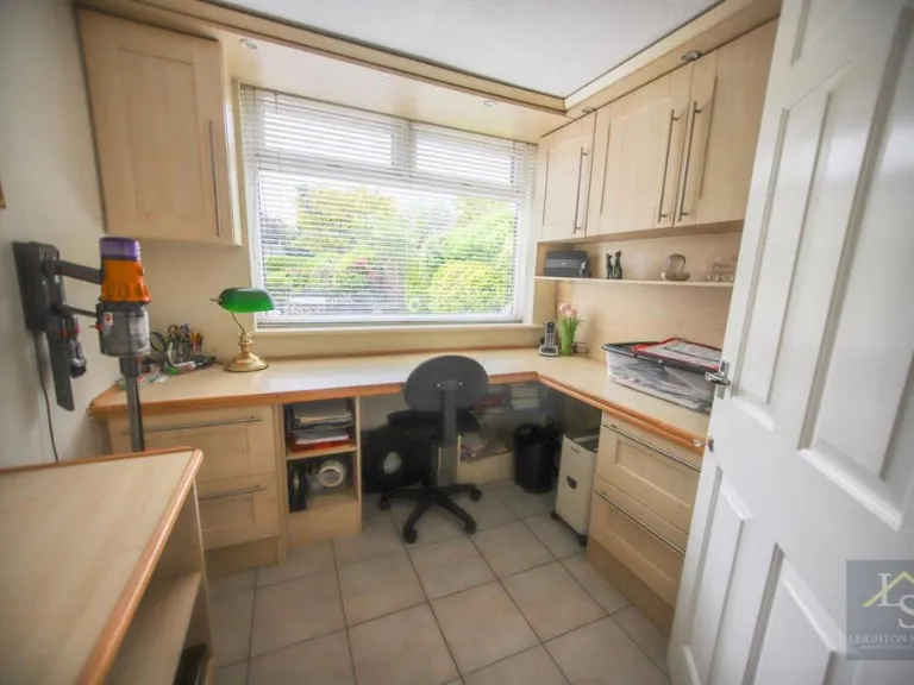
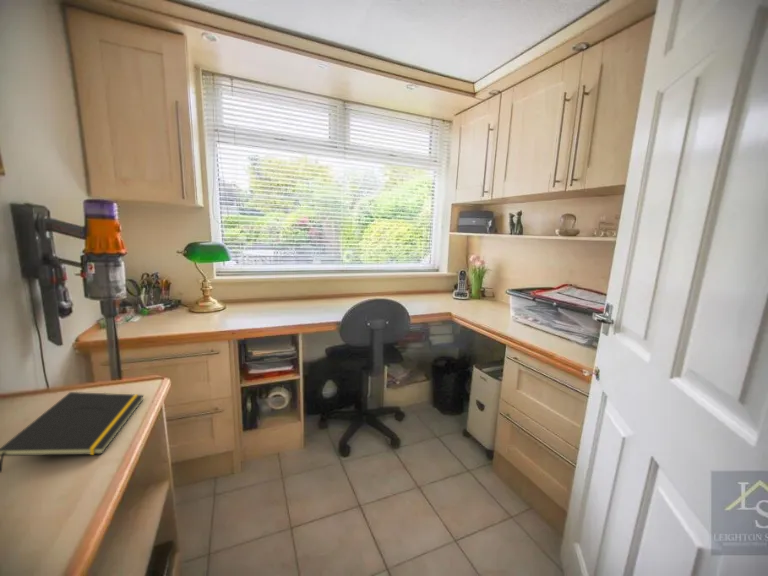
+ notepad [0,391,145,474]
